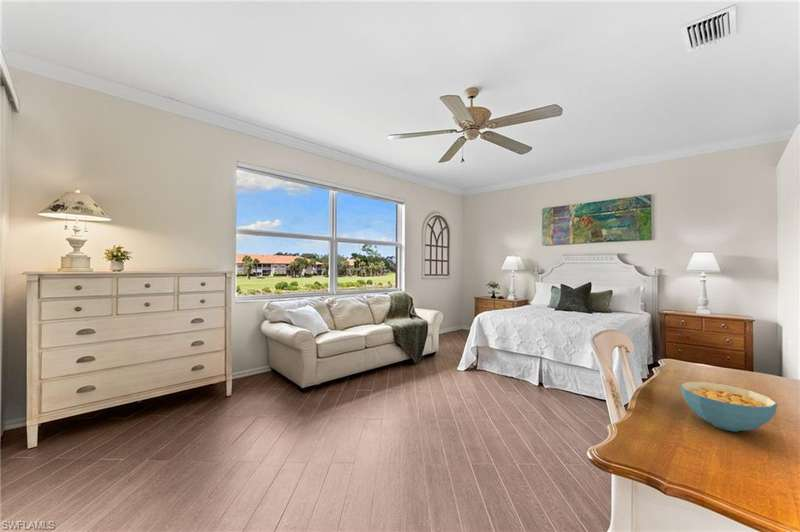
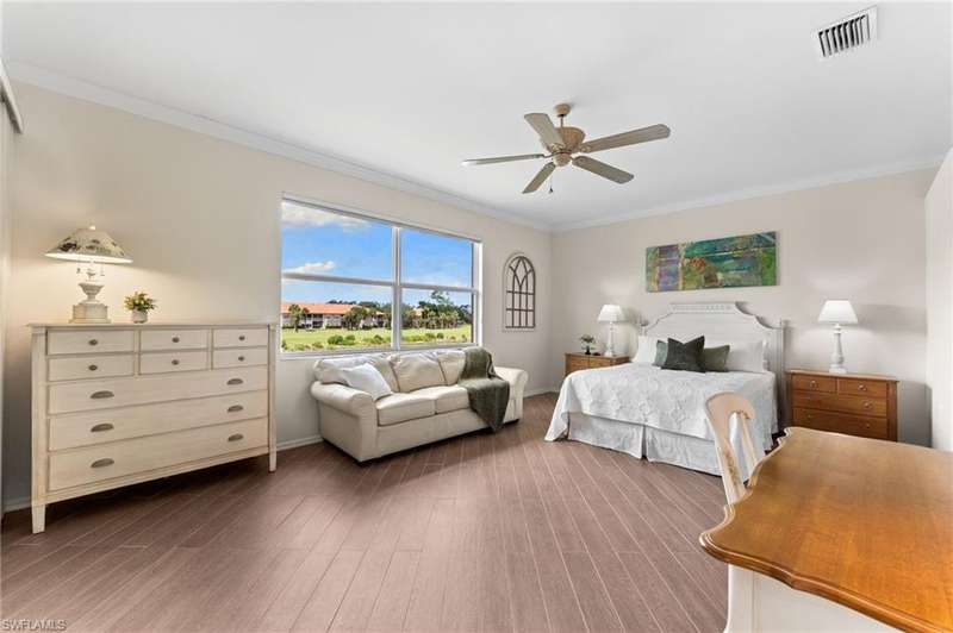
- cereal bowl [680,381,778,432]
